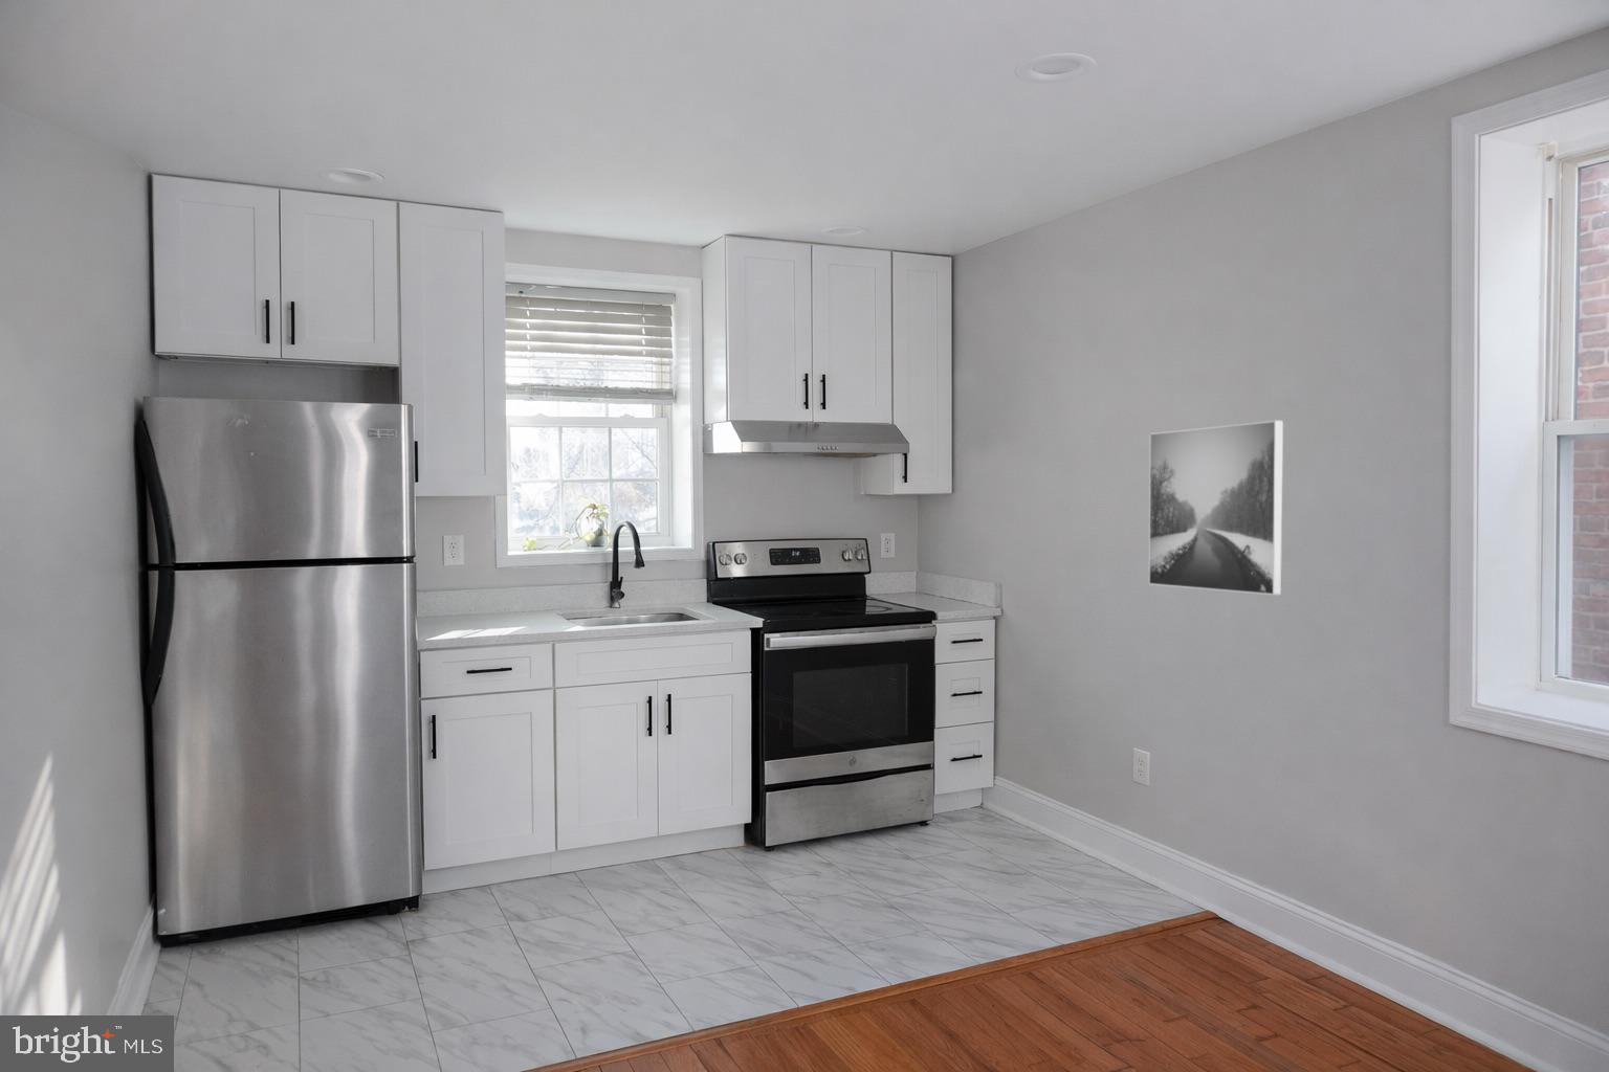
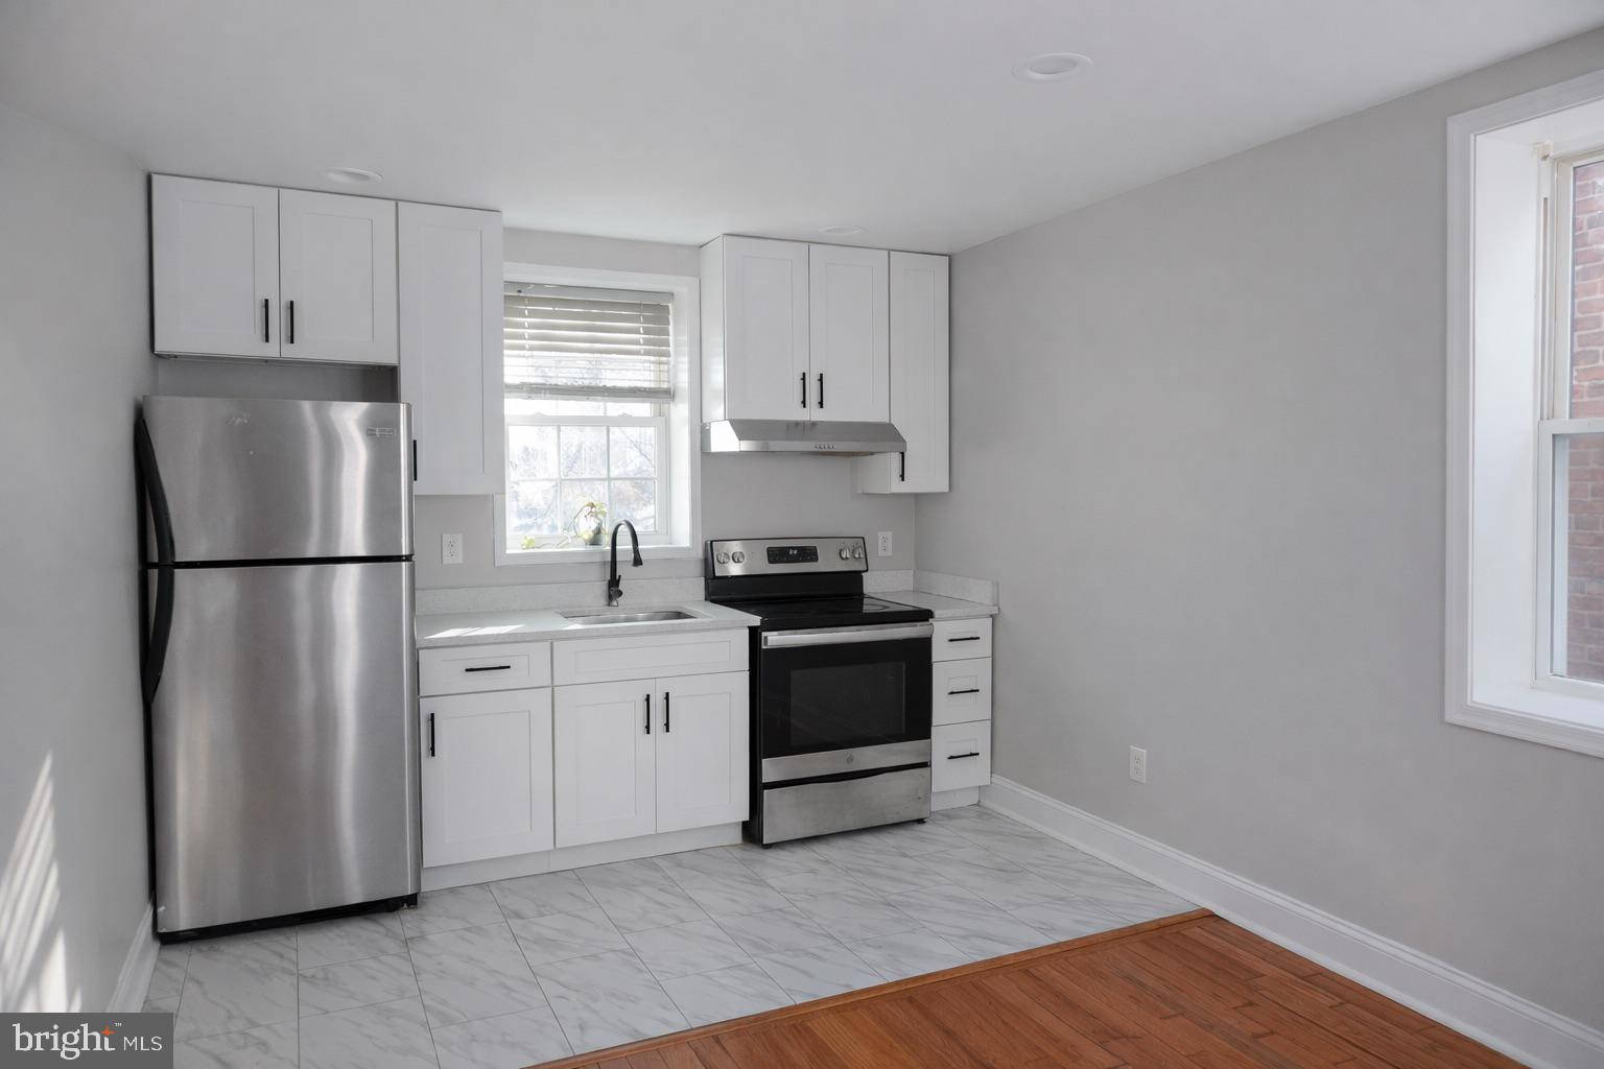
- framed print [1148,420,1285,597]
